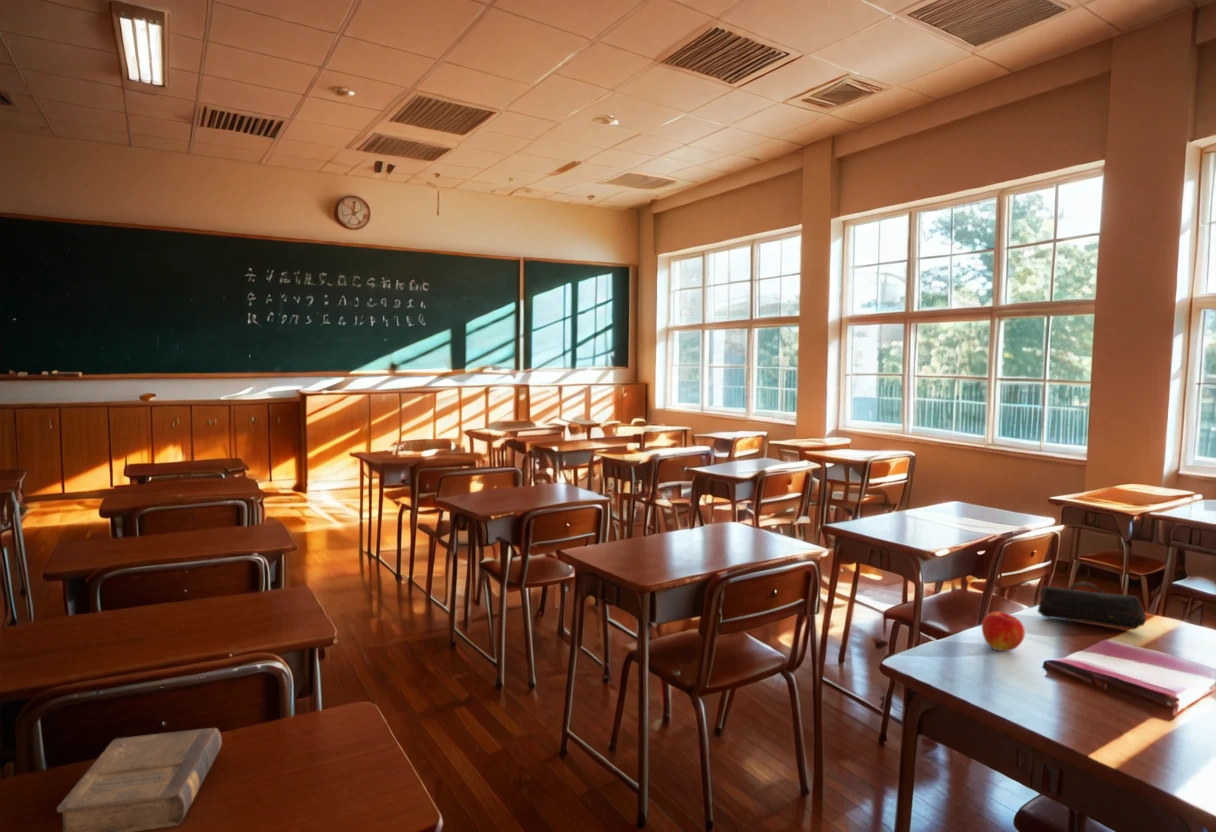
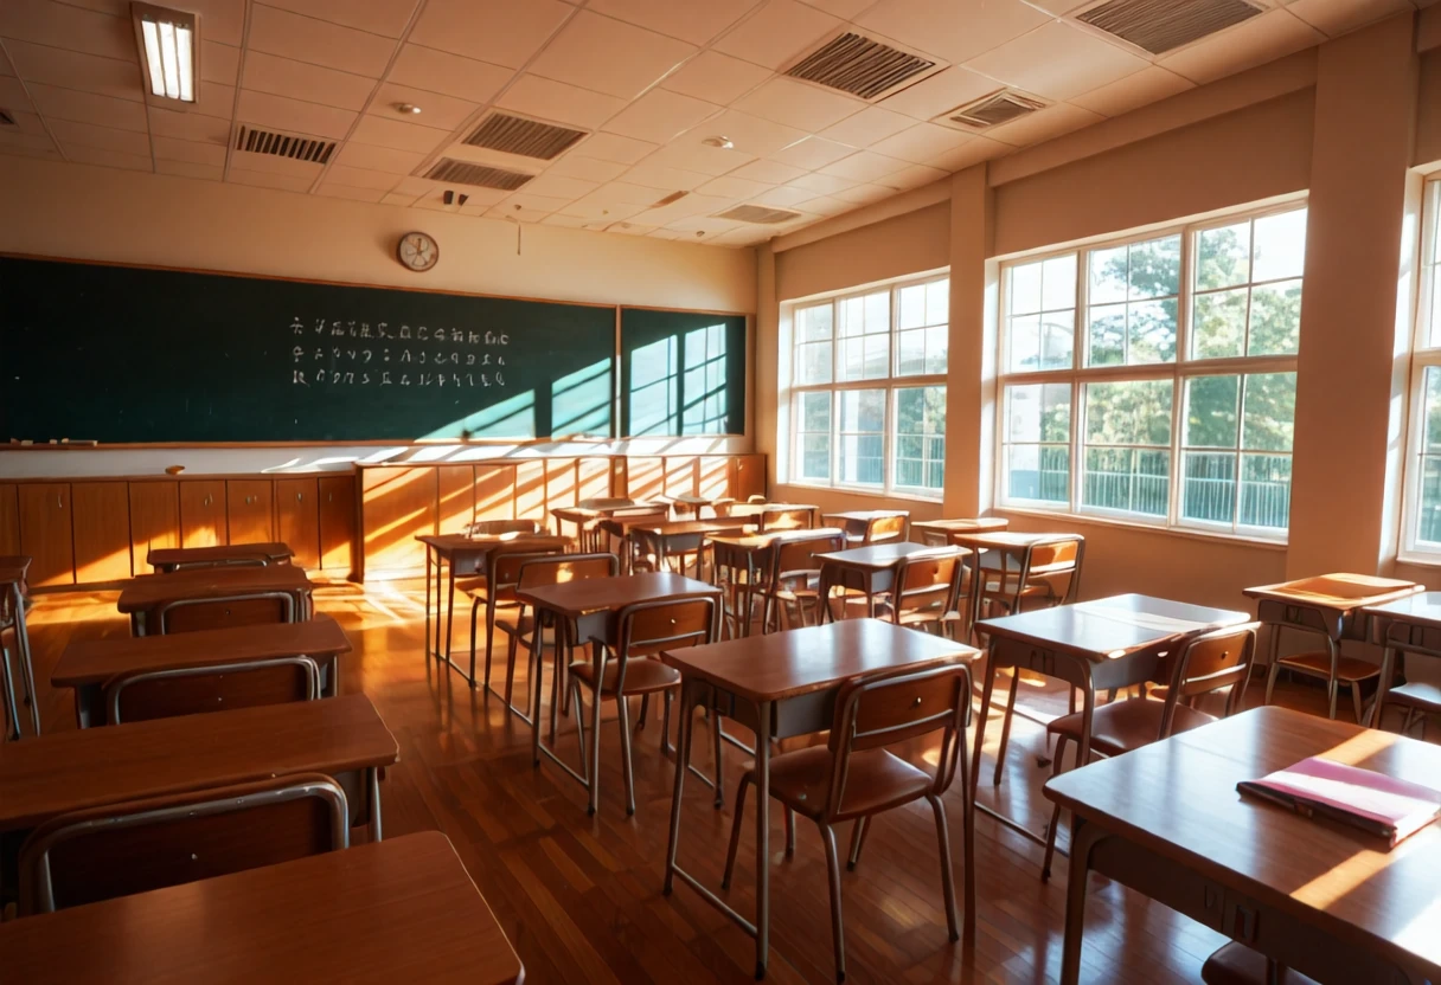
- apple [981,610,1026,652]
- book [56,727,223,832]
- pencil case [1036,581,1147,631]
